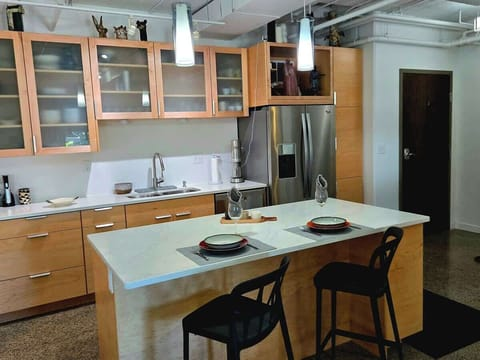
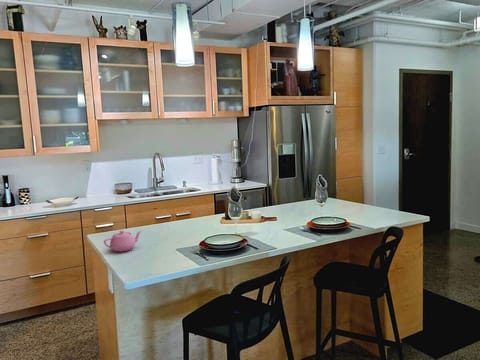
+ teapot [103,229,143,253]
